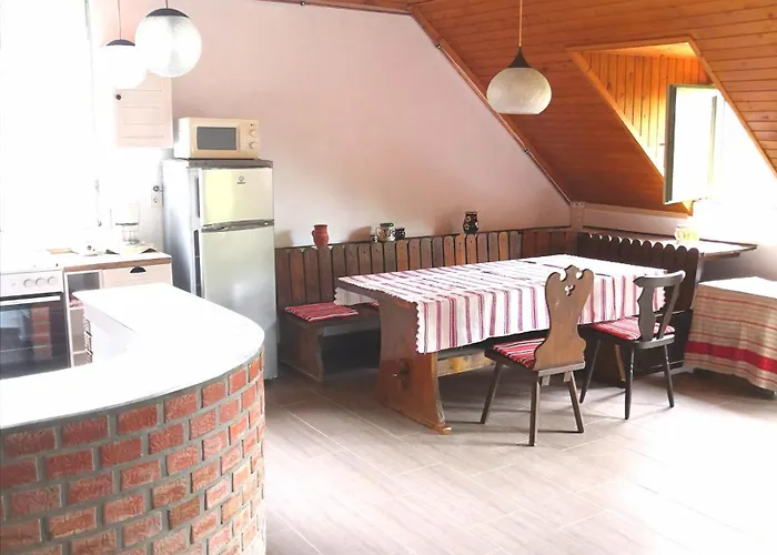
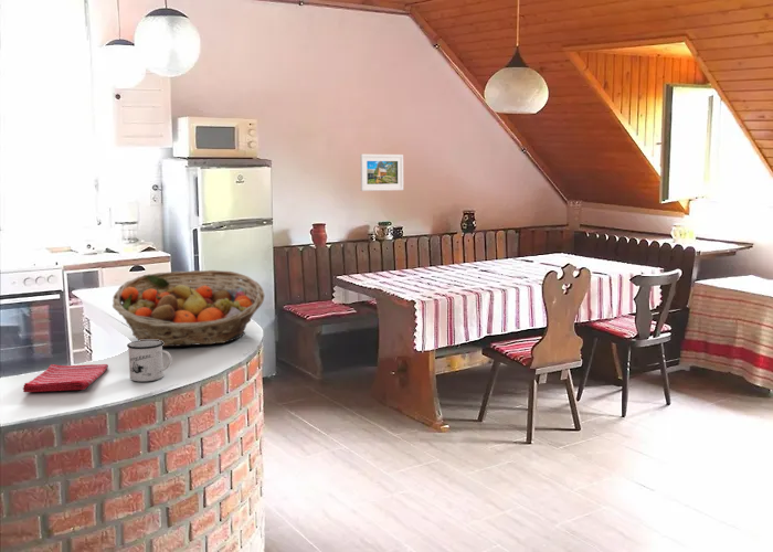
+ fruit basket [112,269,265,348]
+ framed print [359,153,404,192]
+ mug [126,340,172,383]
+ dish towel [22,363,109,393]
